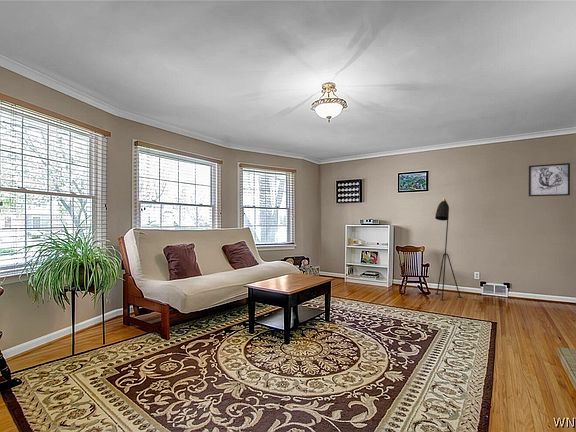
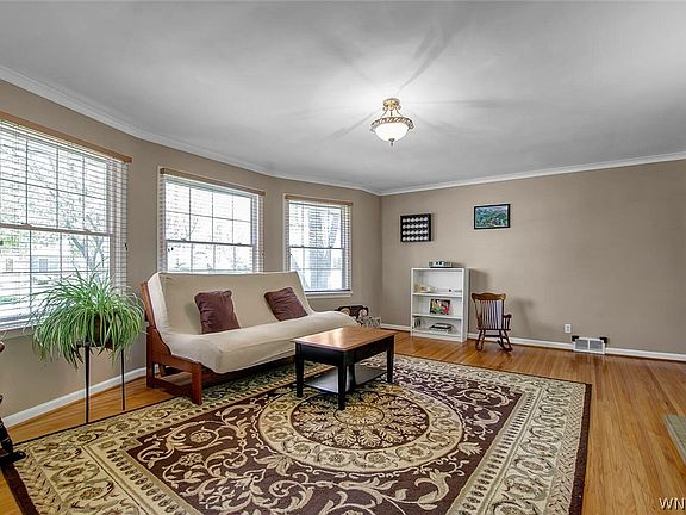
- wall art [528,162,571,197]
- floor lamp [434,197,463,302]
